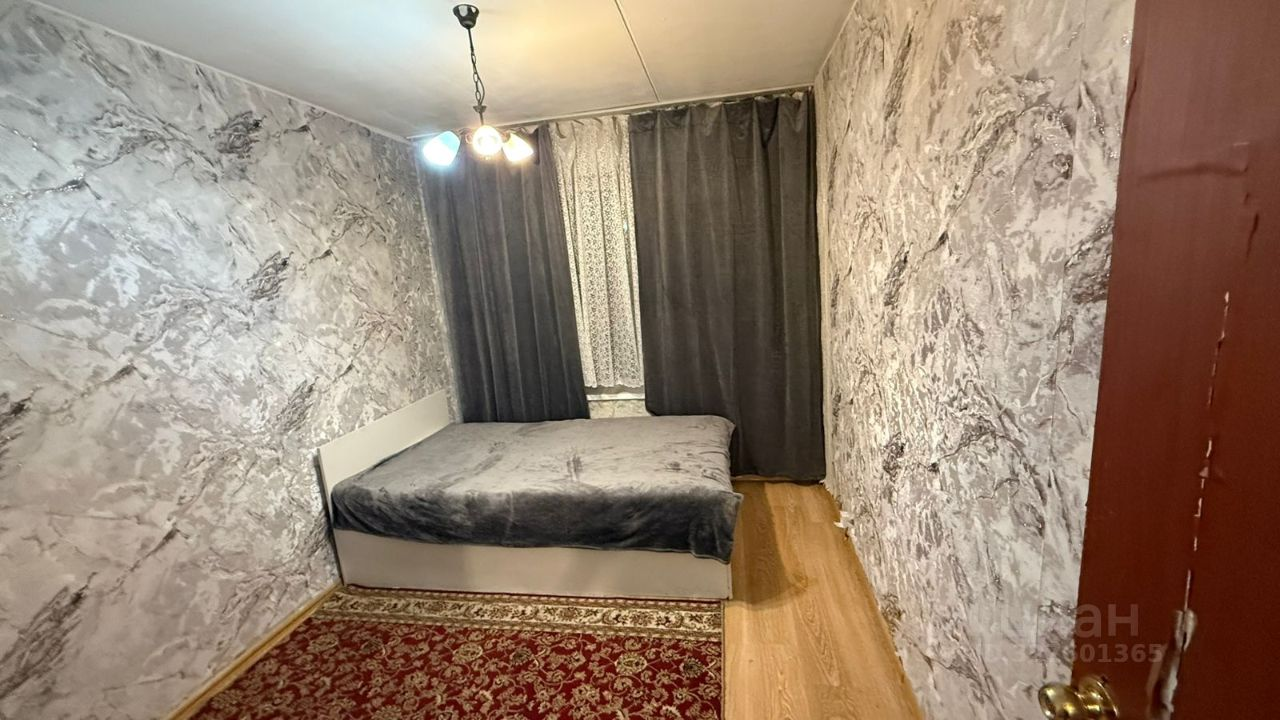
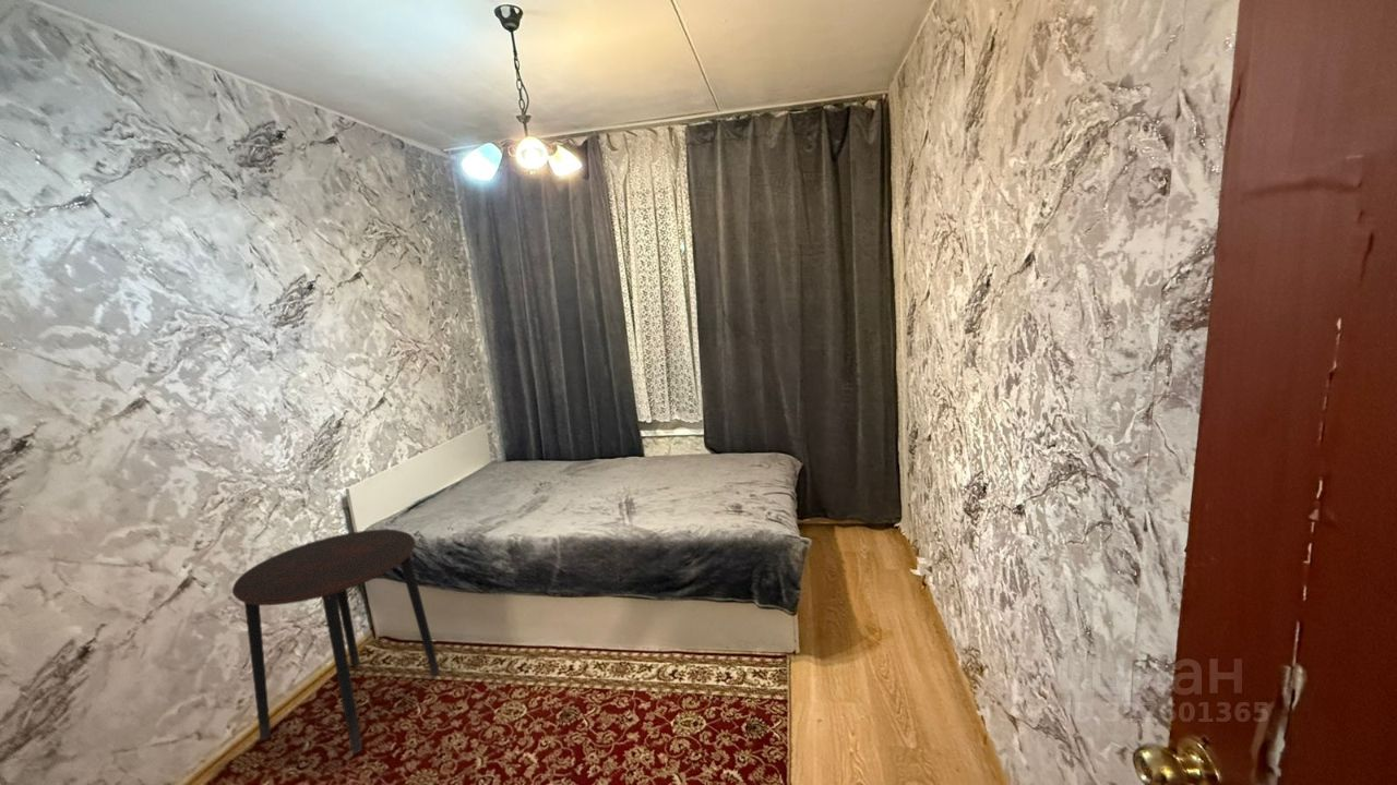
+ side table [231,529,441,754]
